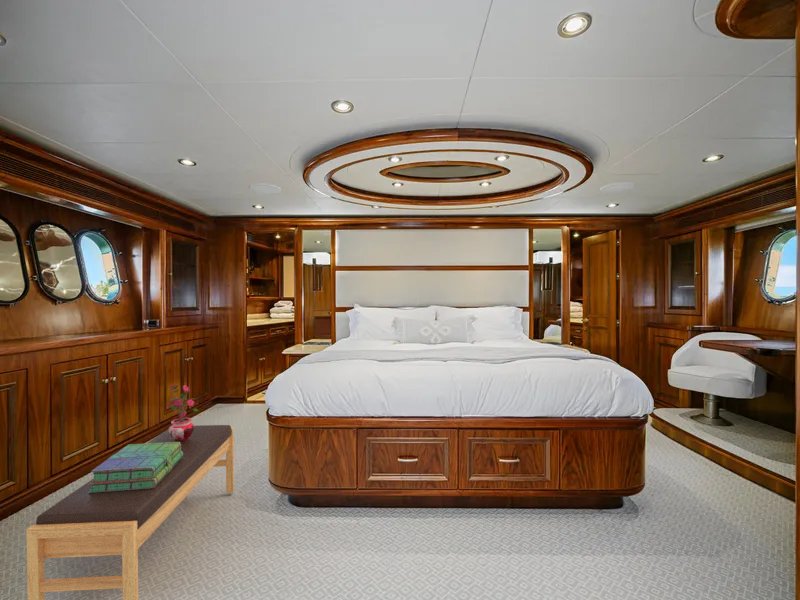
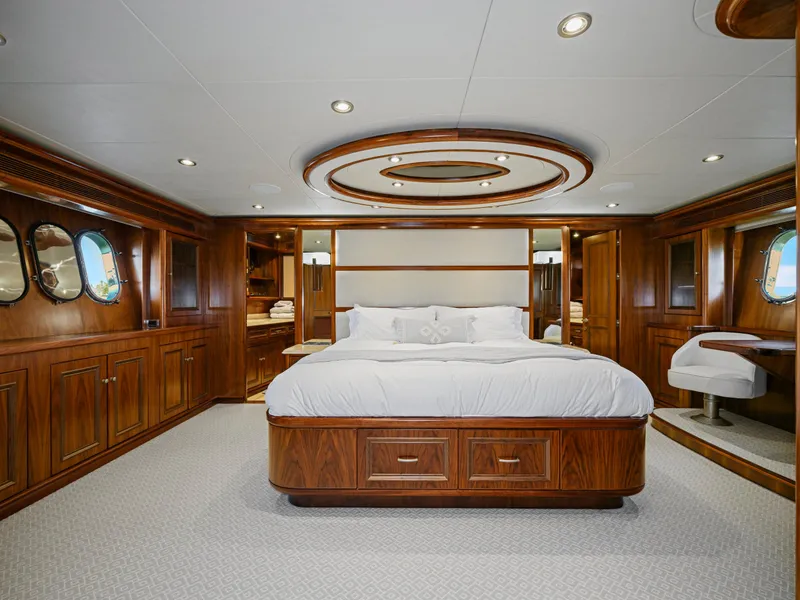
- bench [26,424,235,600]
- potted plant [164,383,199,443]
- stack of books [88,442,183,493]
